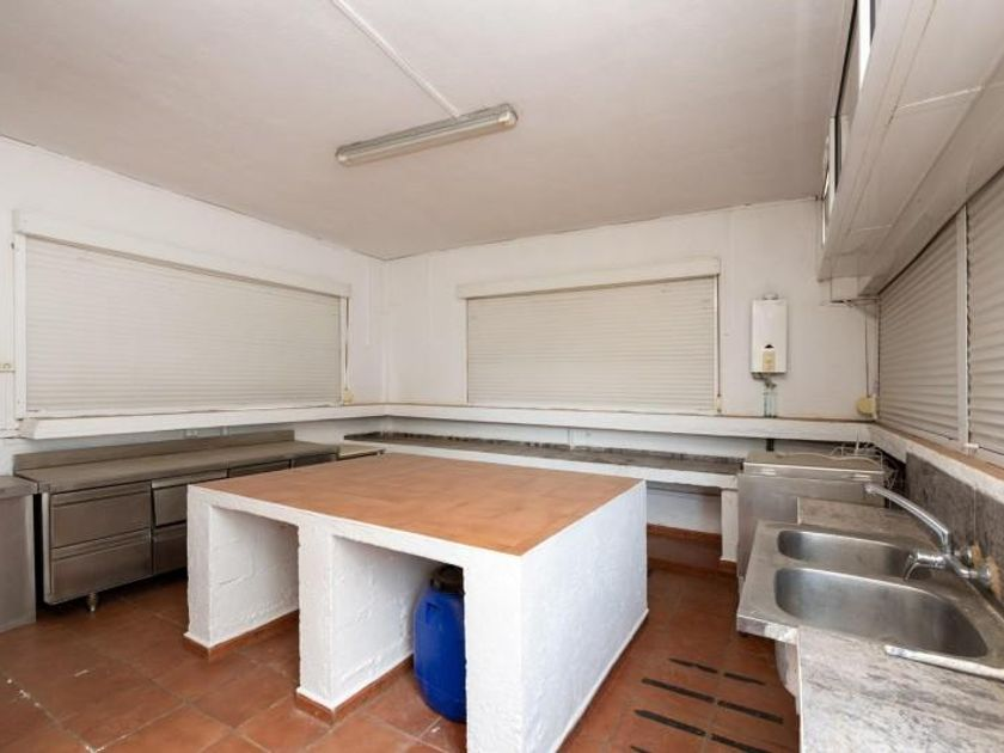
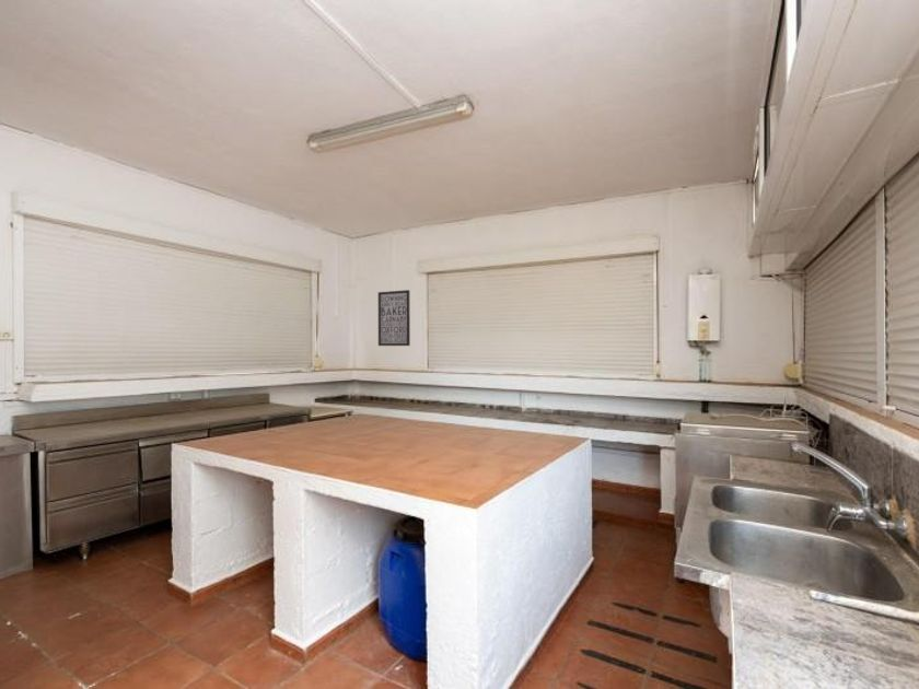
+ wall art [377,289,411,347]
